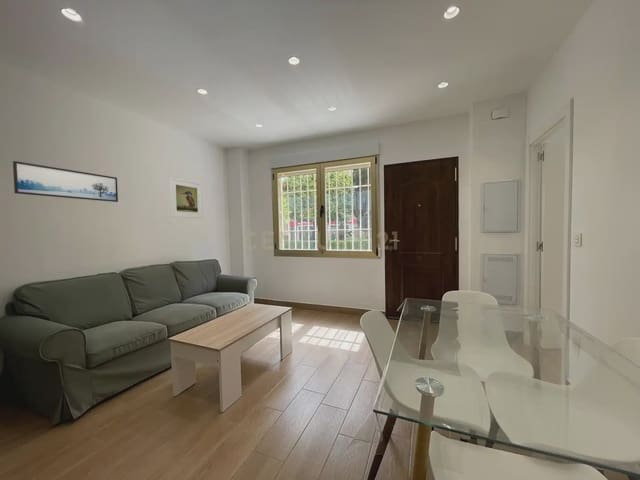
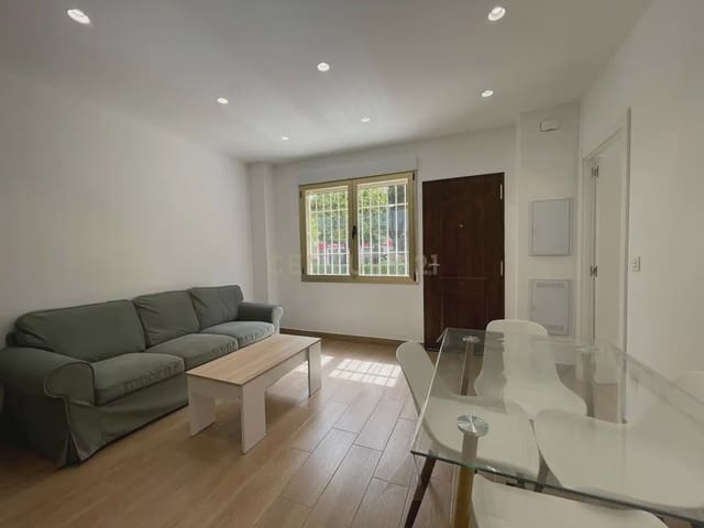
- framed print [12,160,119,203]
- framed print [168,176,203,219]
